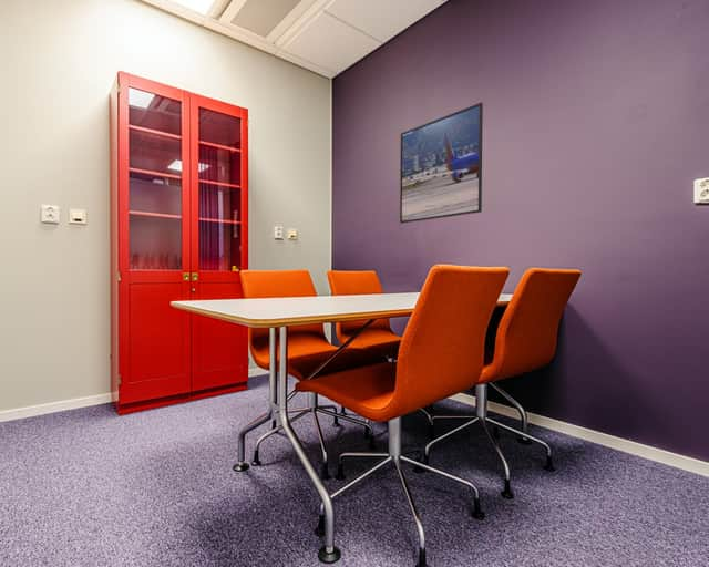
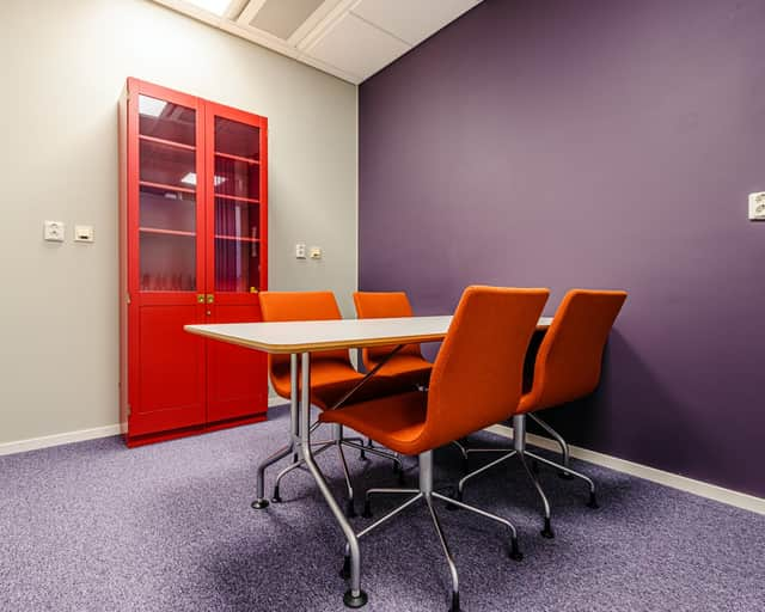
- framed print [399,102,484,225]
